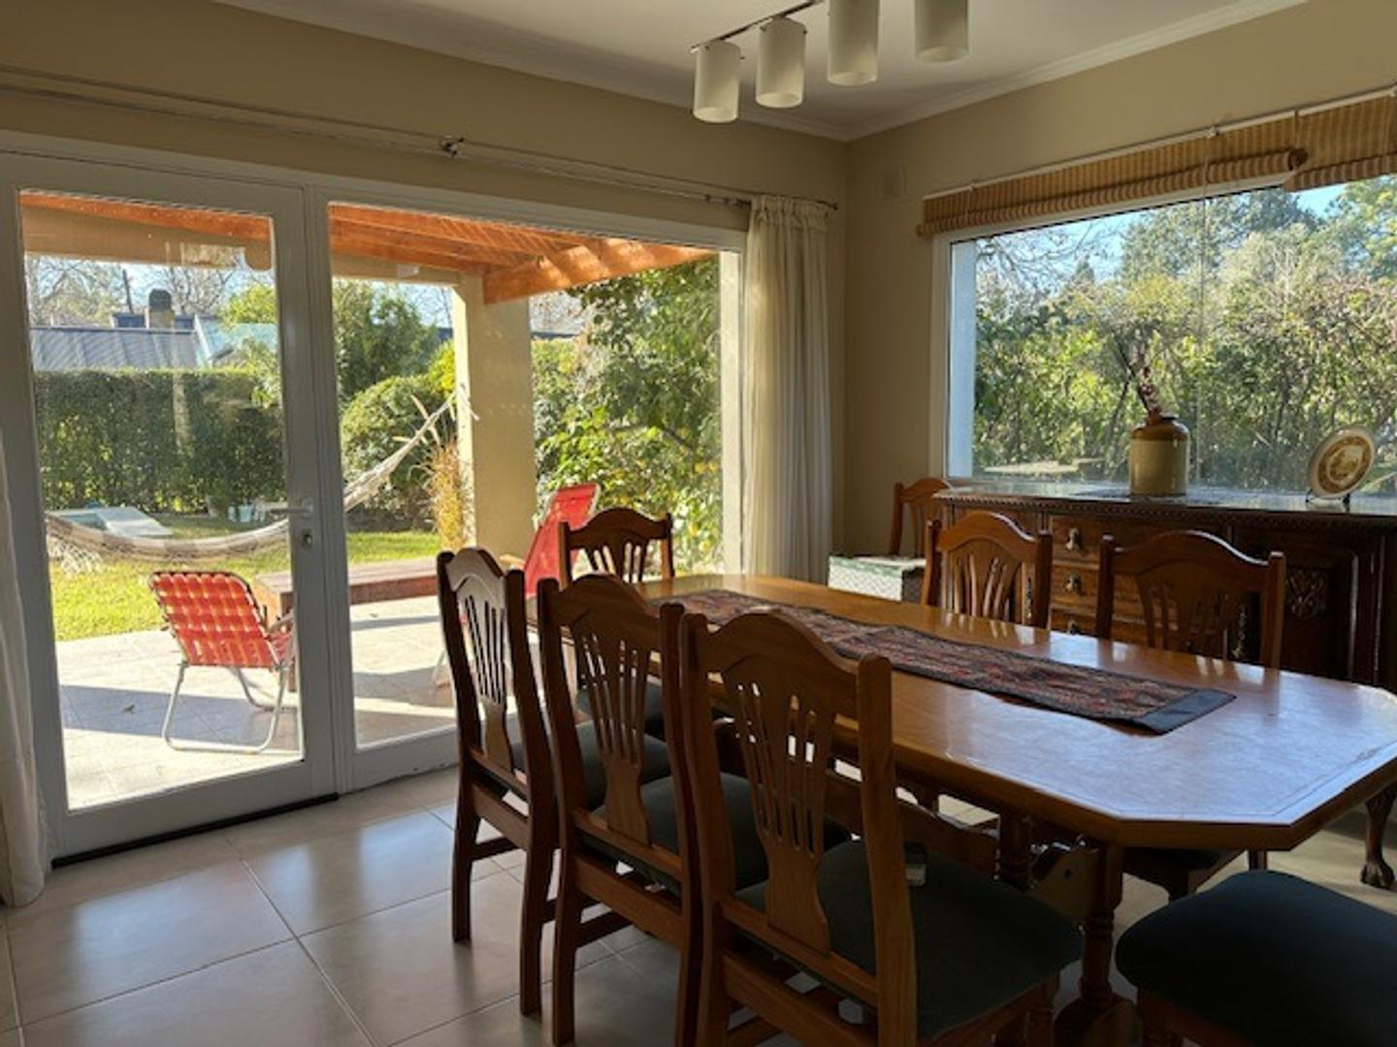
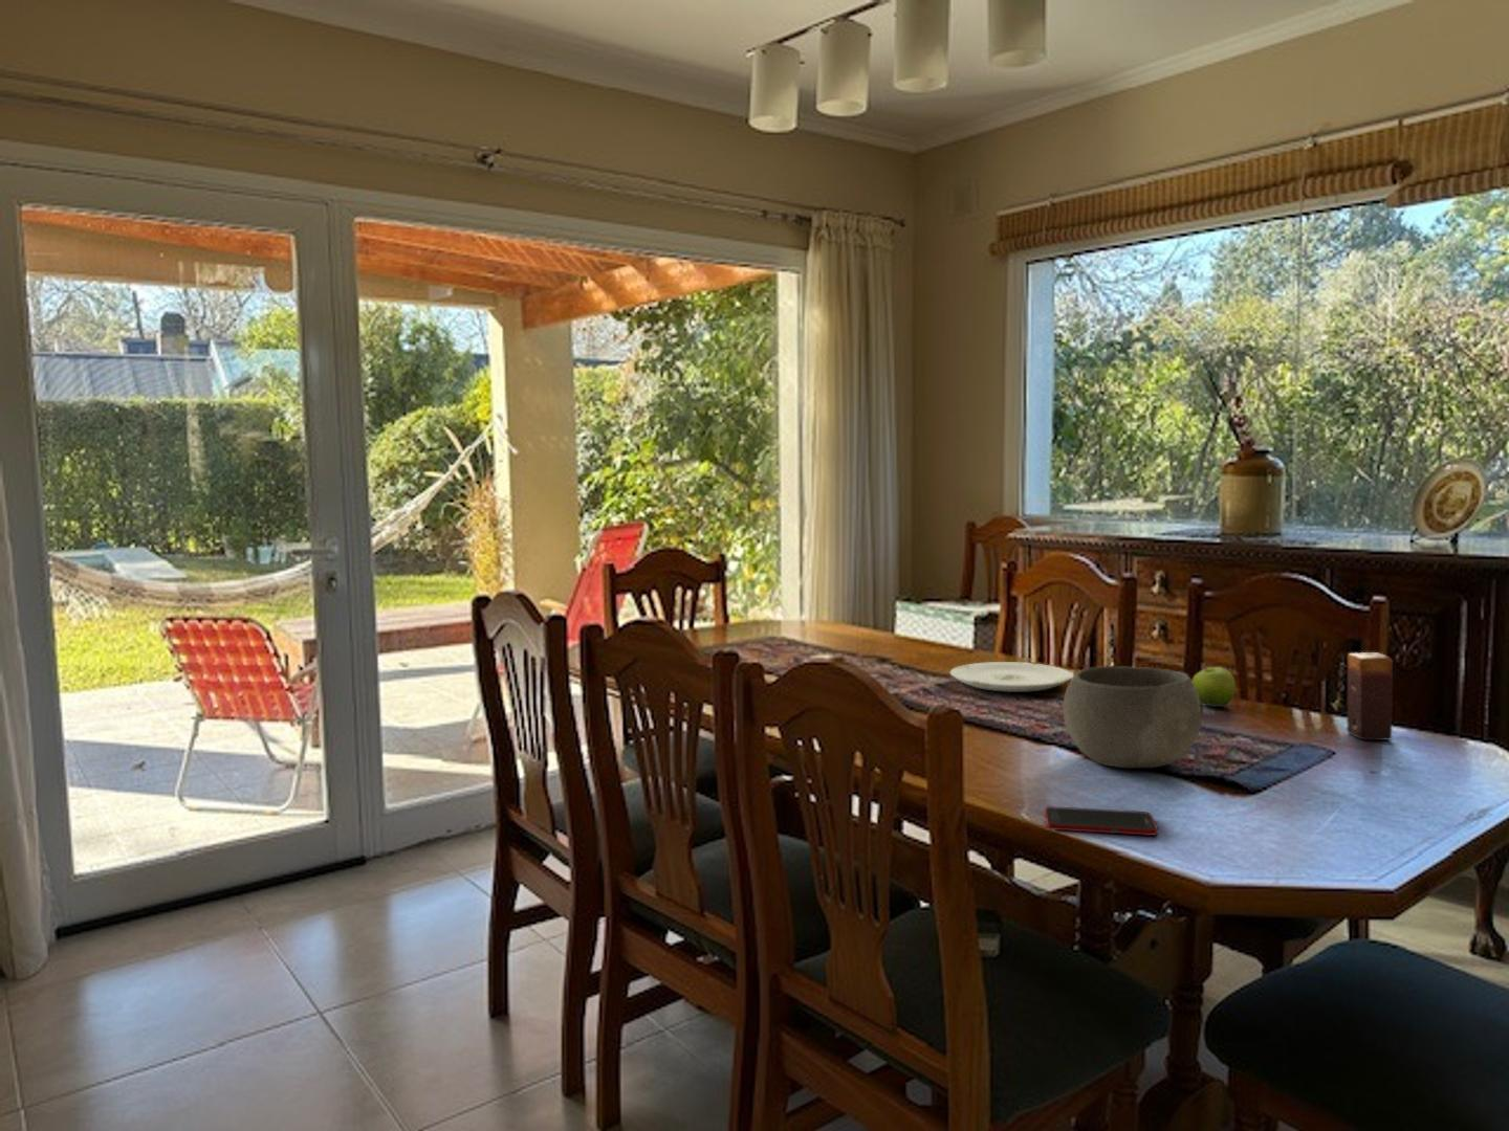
+ plate [949,661,1074,694]
+ cell phone [1043,805,1158,836]
+ bowl [1062,665,1202,769]
+ fruit [1192,666,1237,708]
+ candle [1345,651,1394,741]
